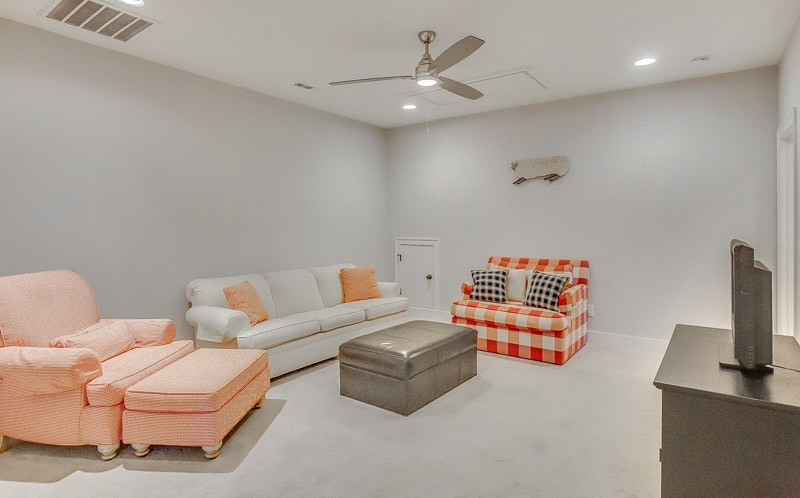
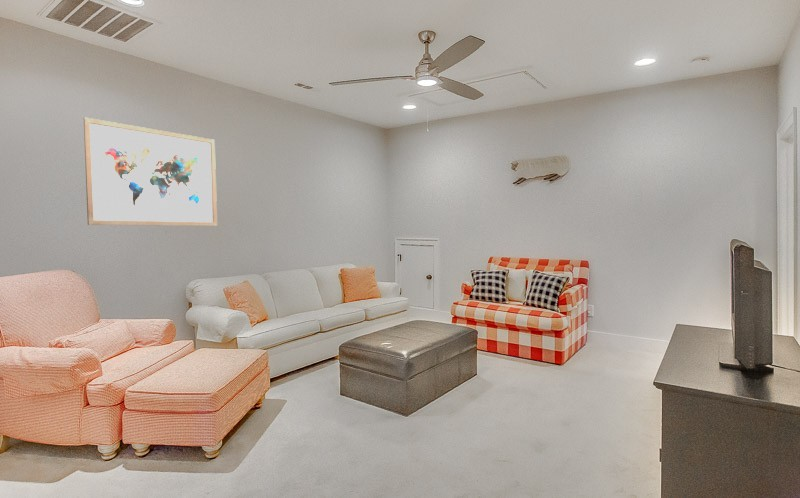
+ wall art [83,116,218,227]
